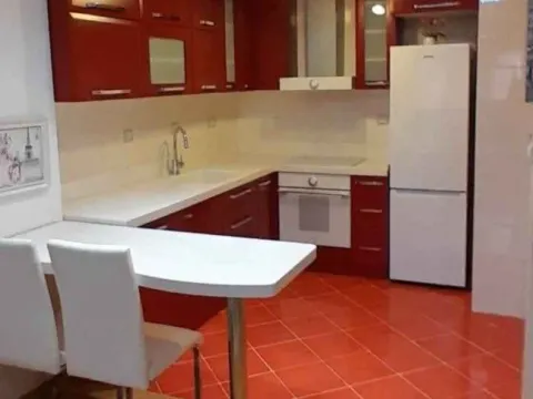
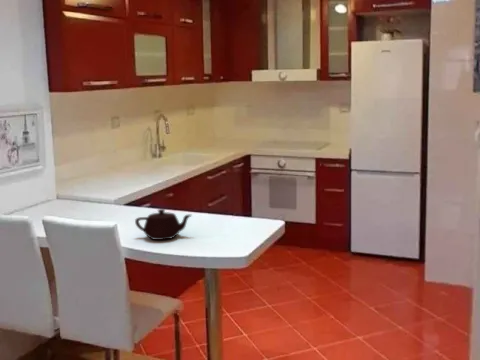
+ teapot [134,208,193,241]
